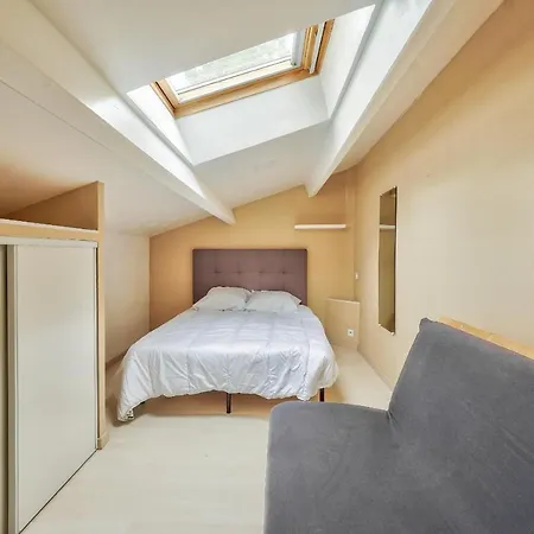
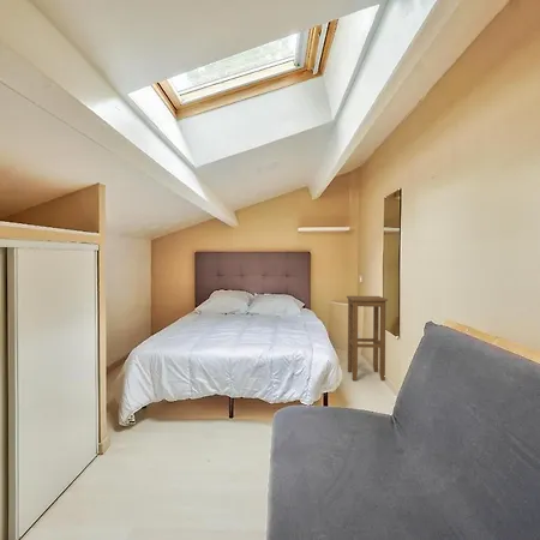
+ stool [346,295,389,382]
